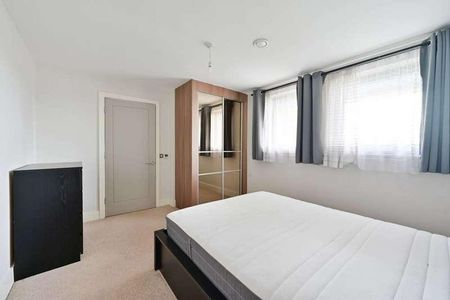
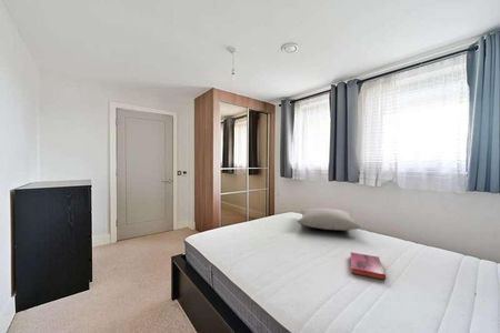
+ hardback book [349,251,387,281]
+ pillow [297,208,362,231]
